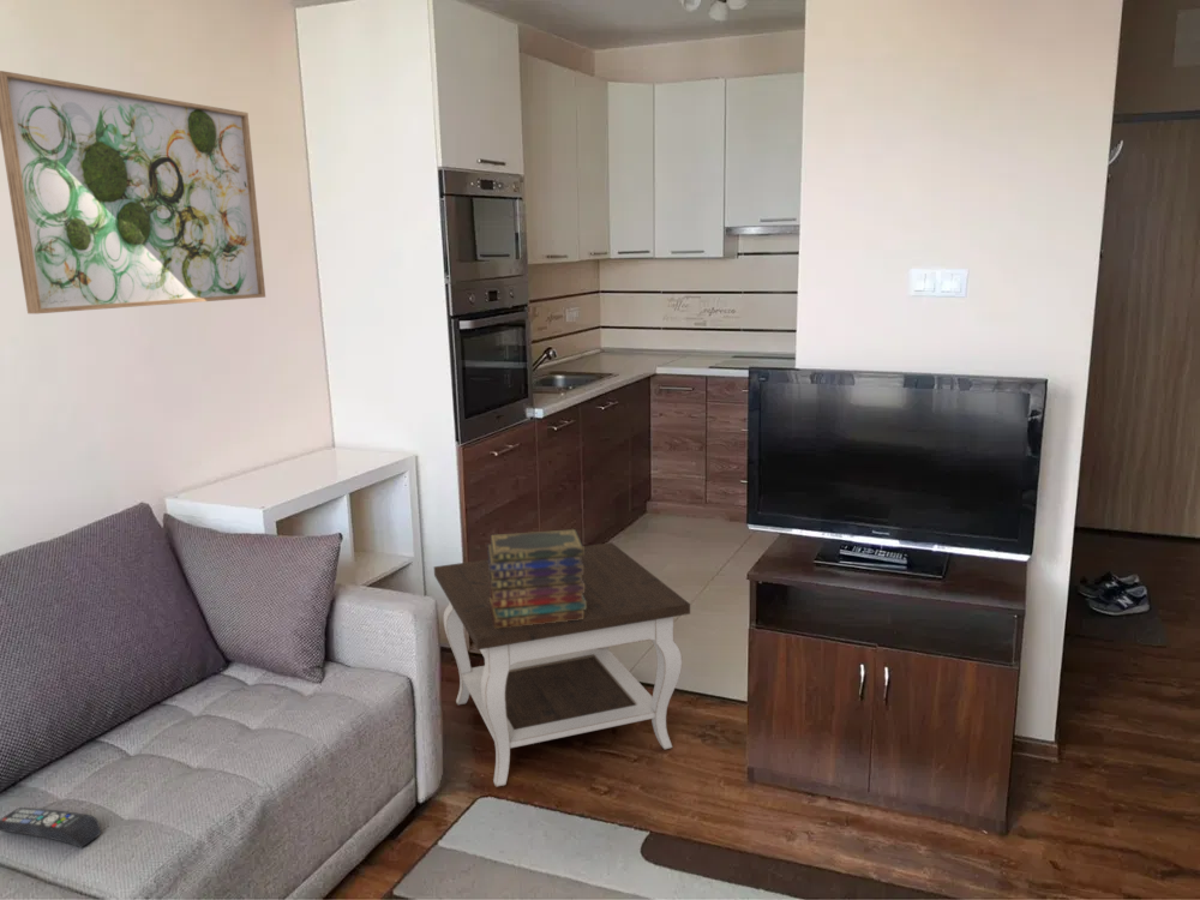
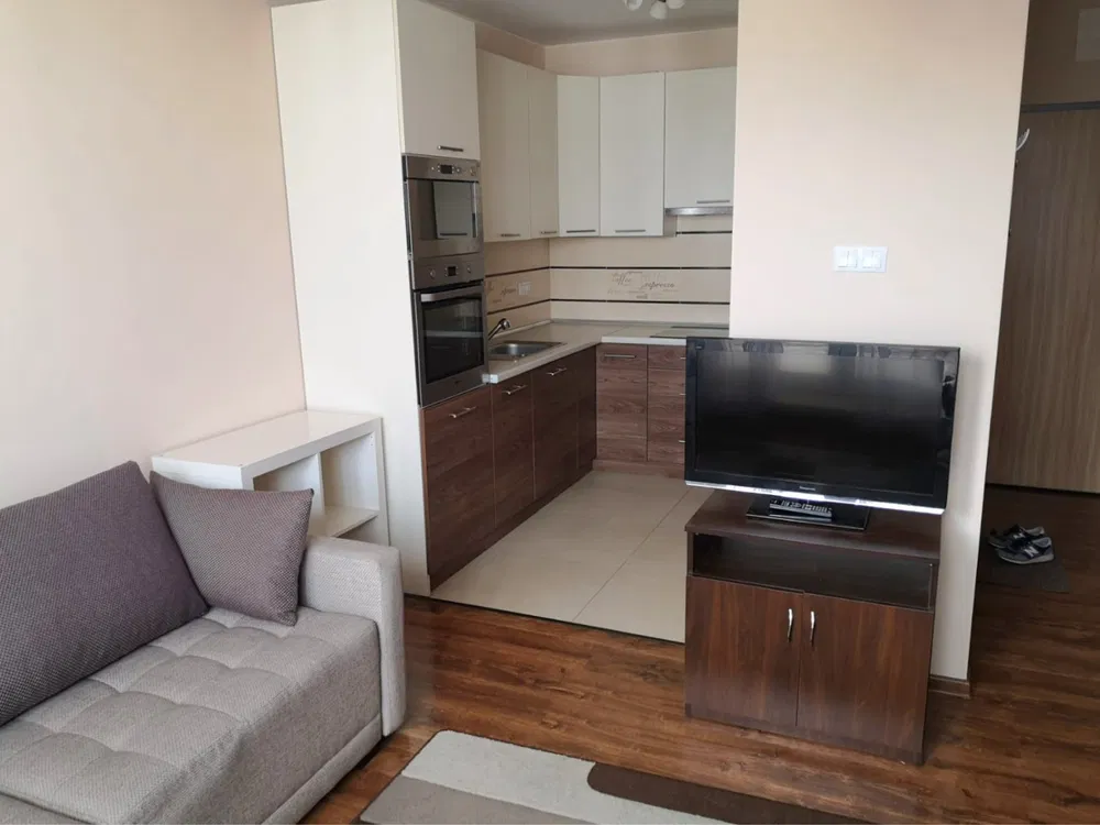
- remote control [0,806,102,848]
- wall art [0,70,266,314]
- side table [433,541,691,788]
- book stack [486,528,586,629]
